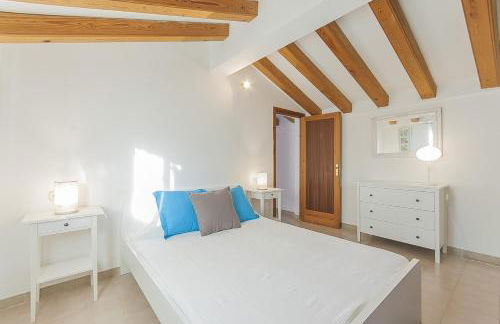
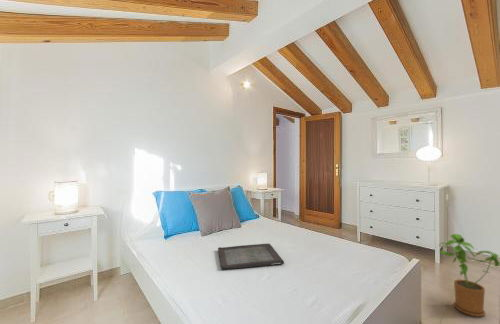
+ serving tray [217,243,285,270]
+ house plant [436,233,500,318]
